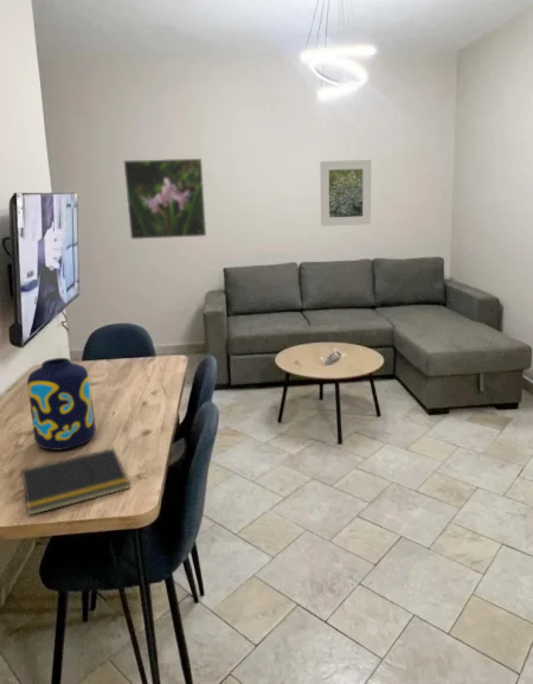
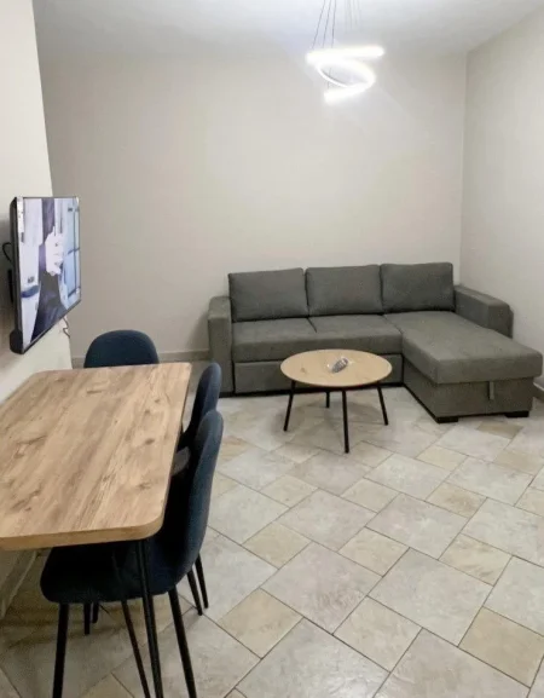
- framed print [122,158,207,241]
- vase [26,357,97,452]
- notepad [19,447,131,517]
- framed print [319,159,372,228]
